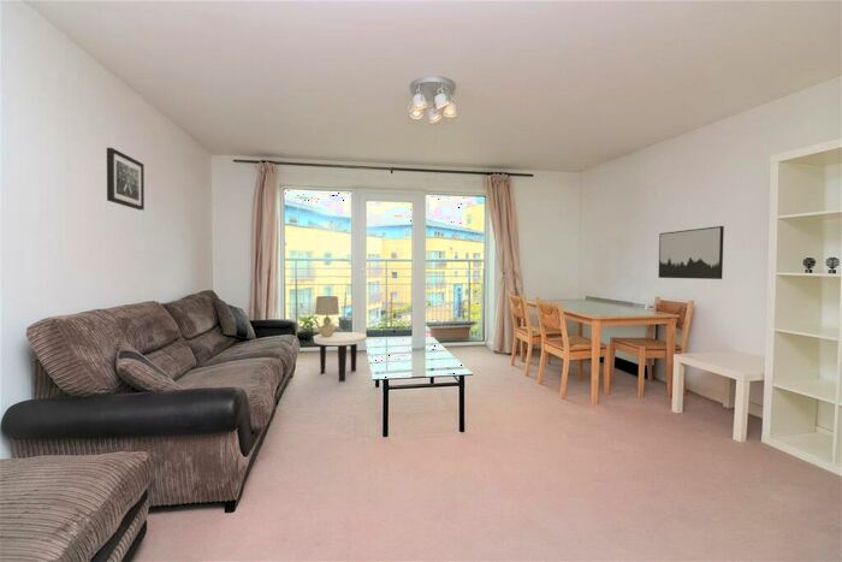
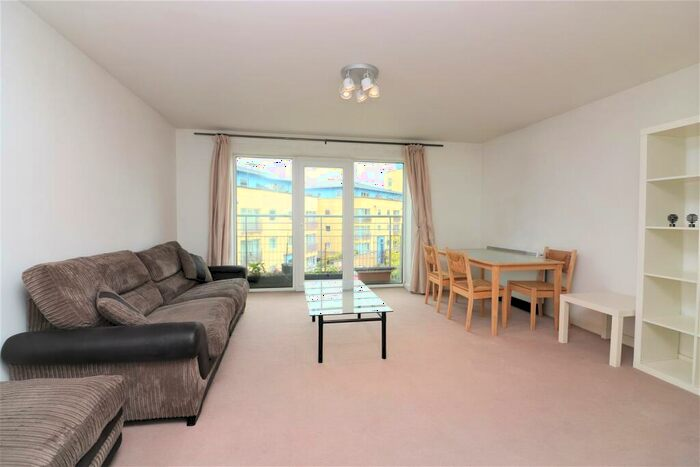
- wall art [658,225,725,280]
- table lamp [314,295,340,337]
- side table [312,331,368,383]
- wall art [106,147,146,212]
